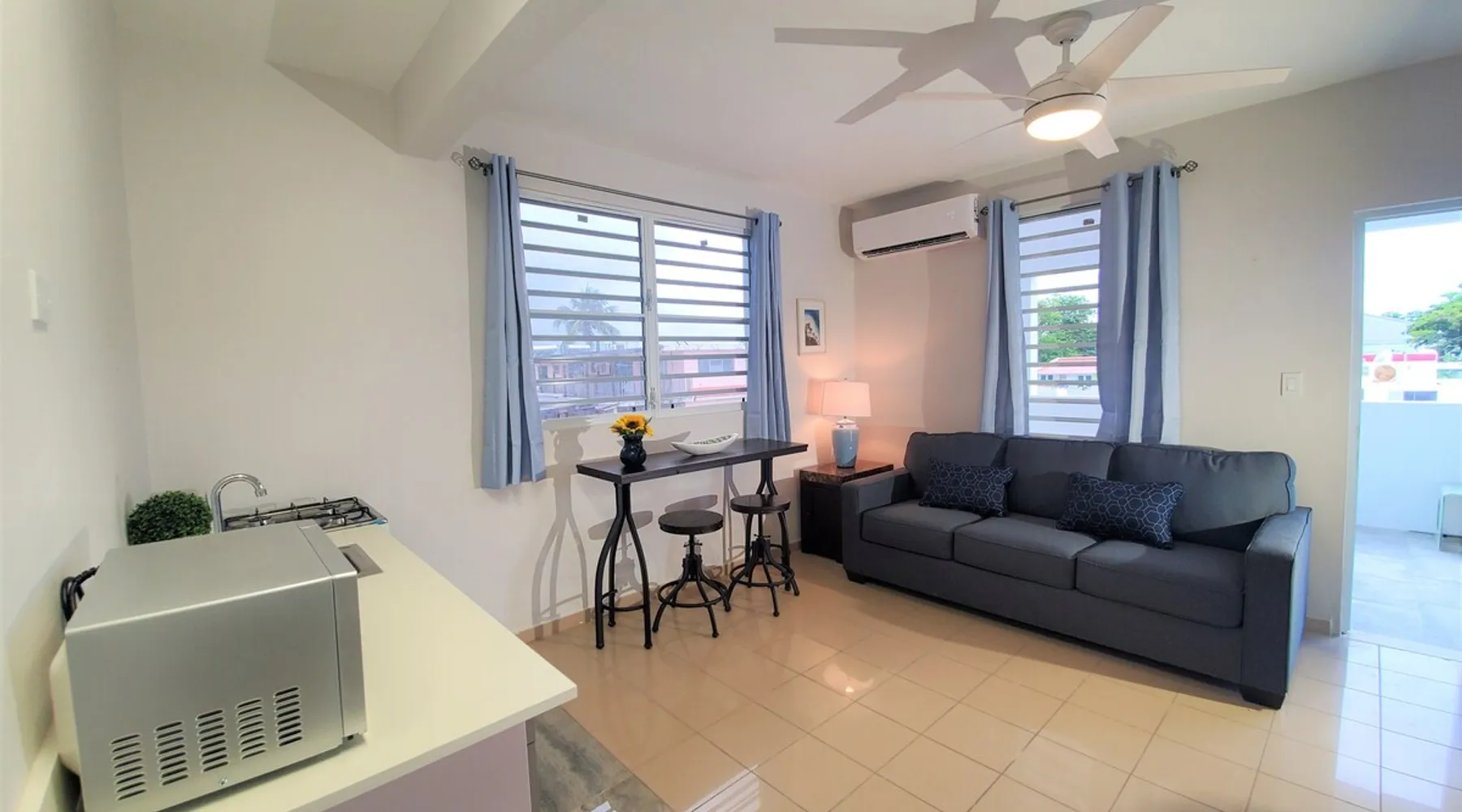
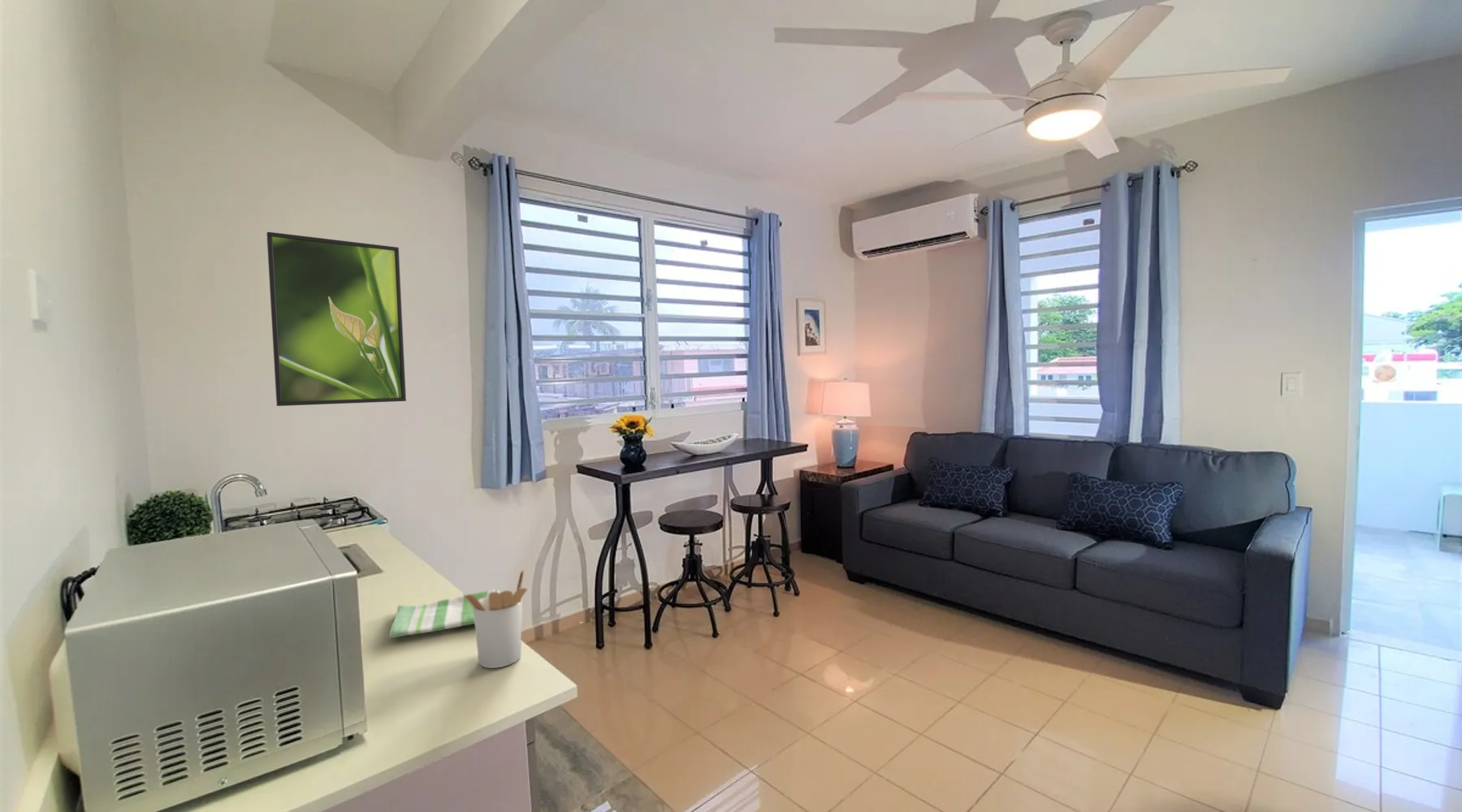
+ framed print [266,231,407,407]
+ dish towel [388,589,500,639]
+ utensil holder [462,568,528,669]
